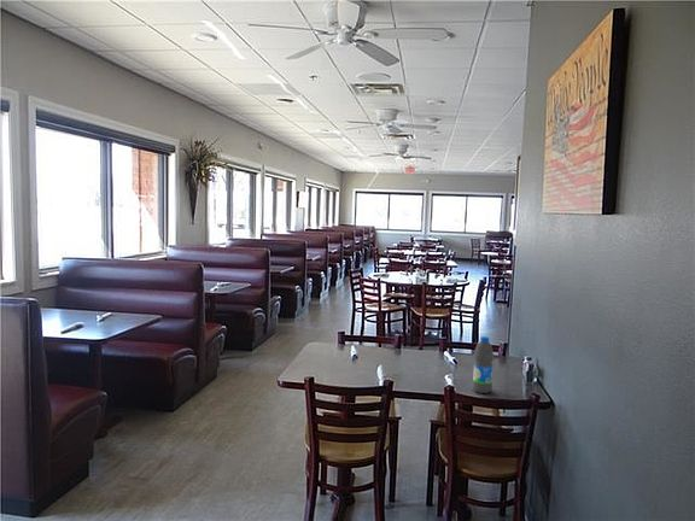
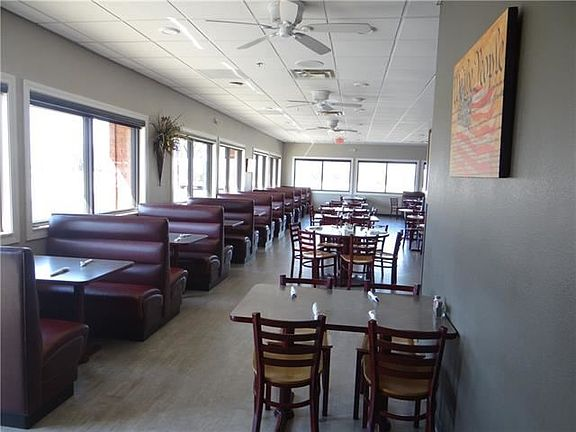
- water bottle [471,335,495,394]
